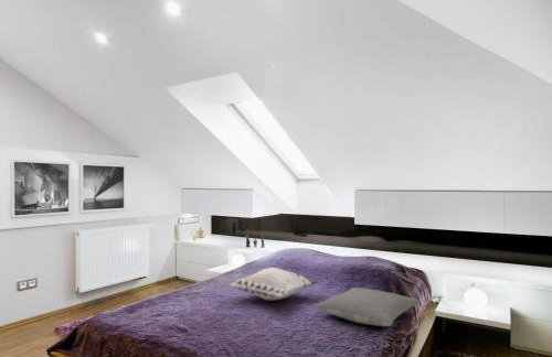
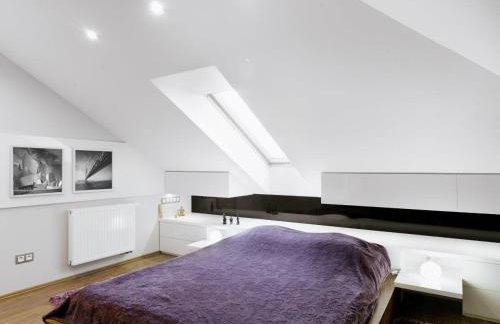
- pillow [316,286,421,327]
- decorative pillow [229,267,318,302]
